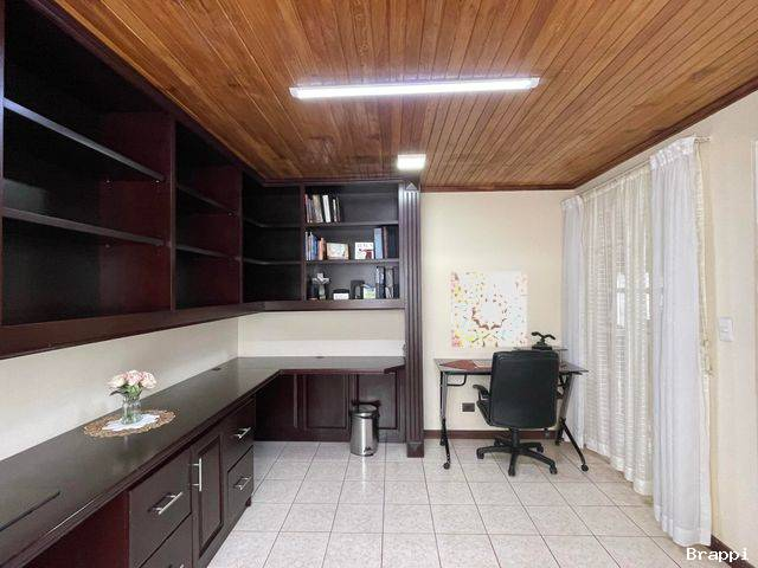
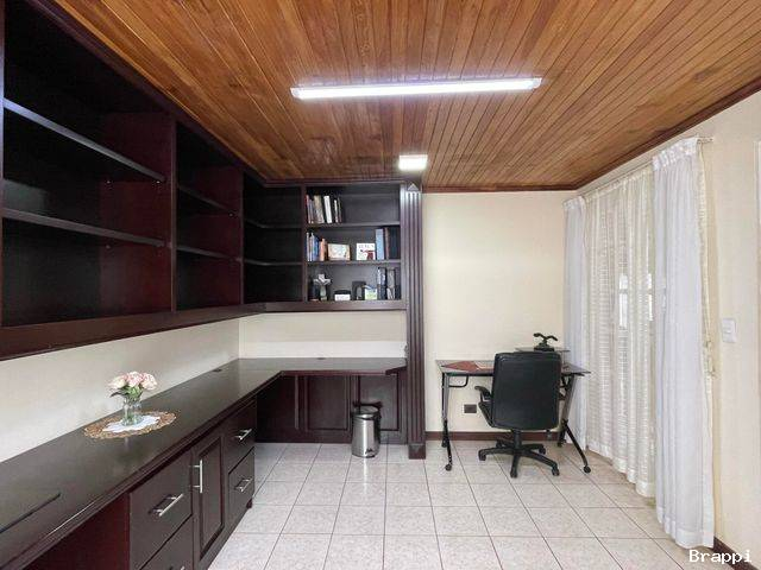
- wall art [450,271,528,348]
